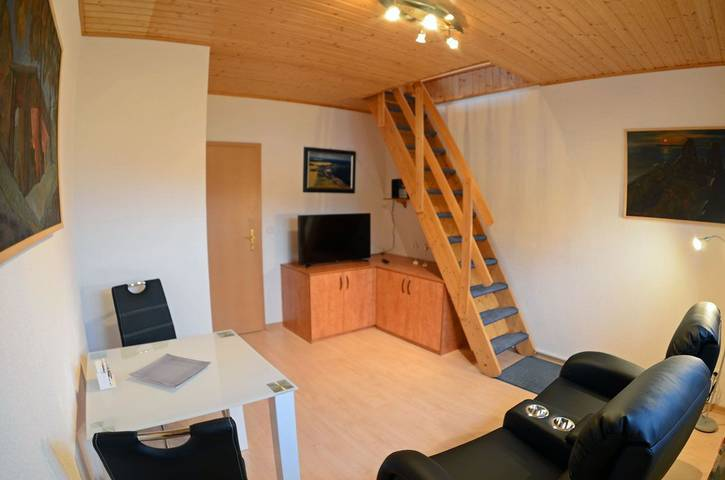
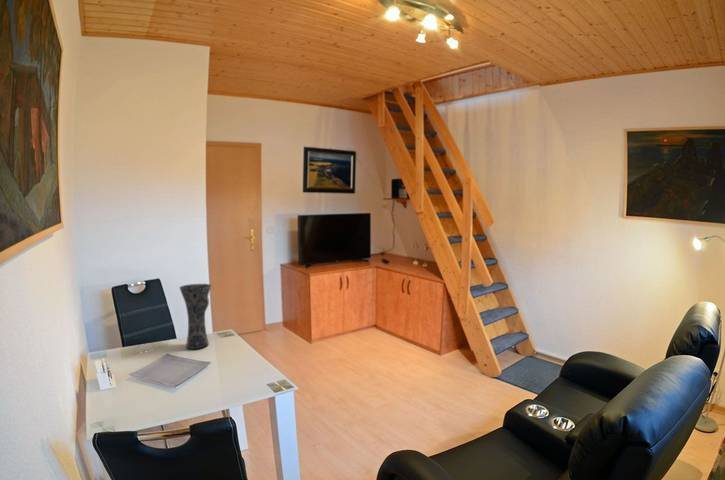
+ vase [178,283,212,350]
